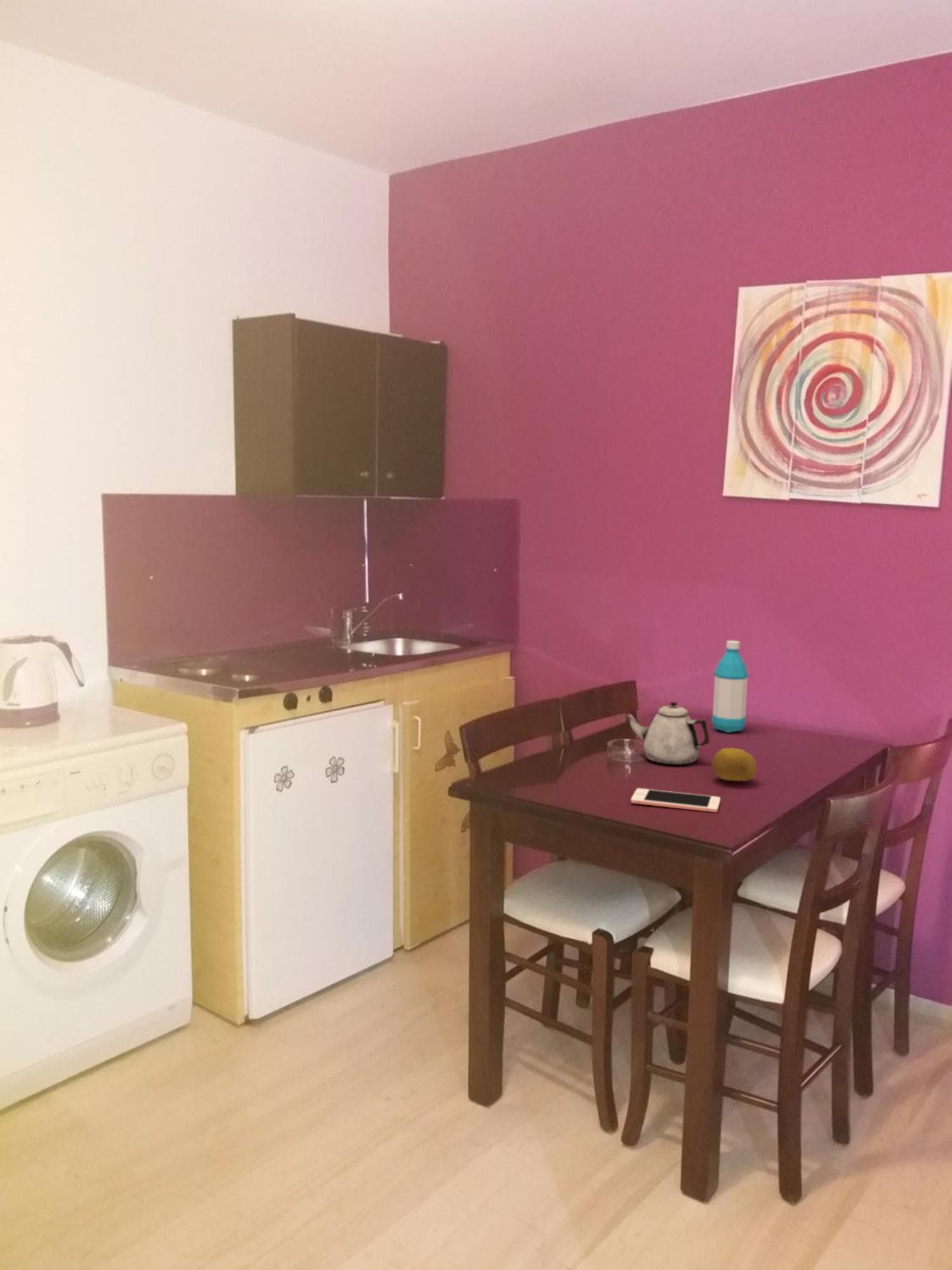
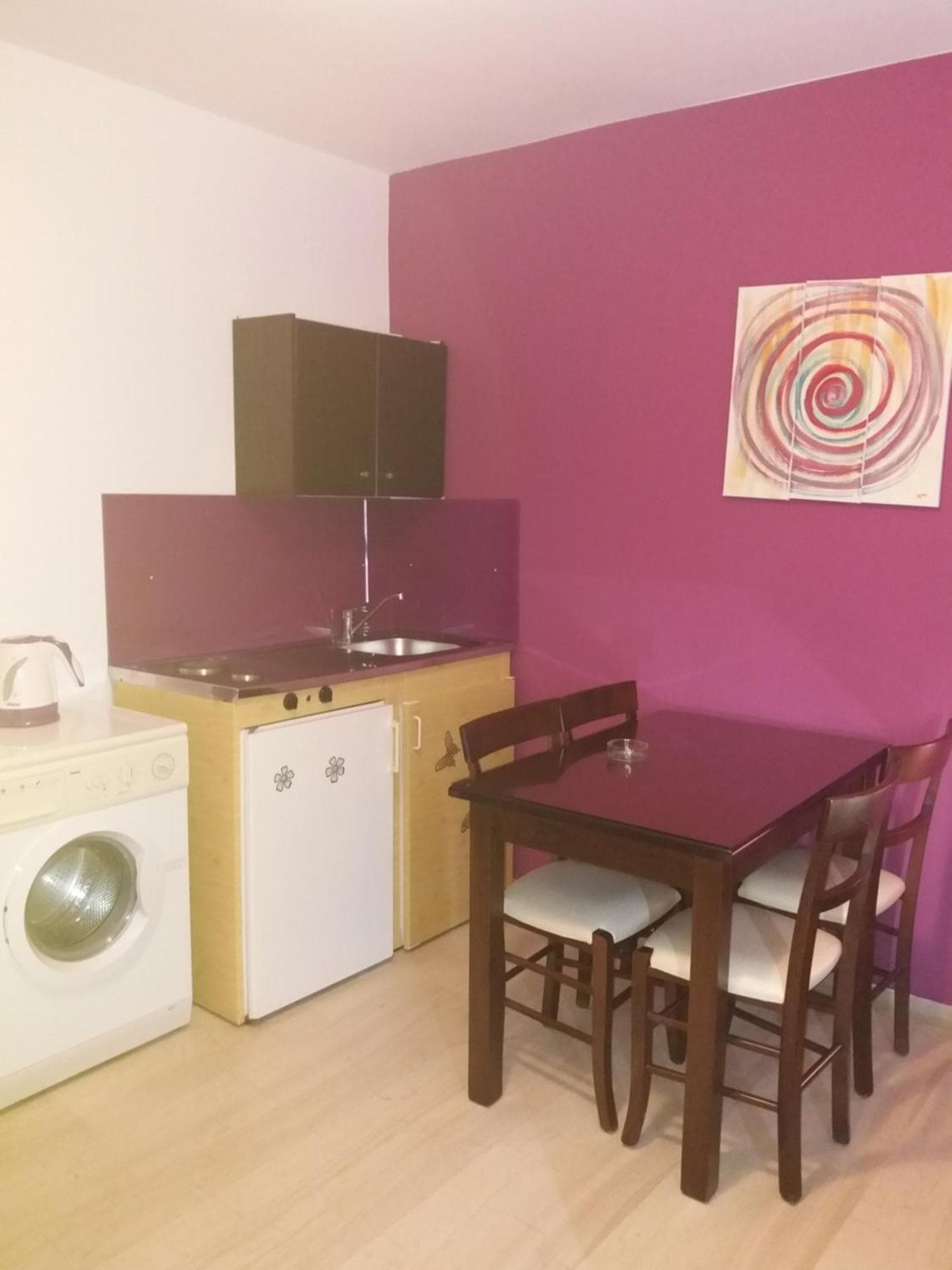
- water bottle [711,640,750,733]
- cell phone [630,787,721,813]
- teapot [626,701,710,766]
- fruit [711,747,757,782]
